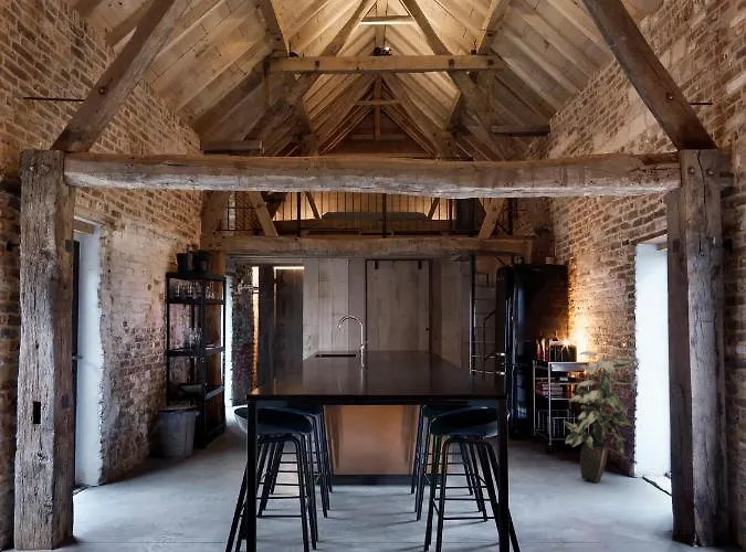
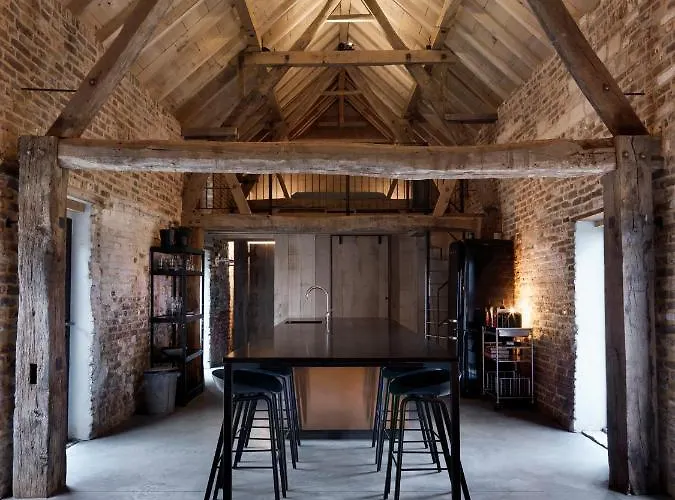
- indoor plant [563,350,635,484]
